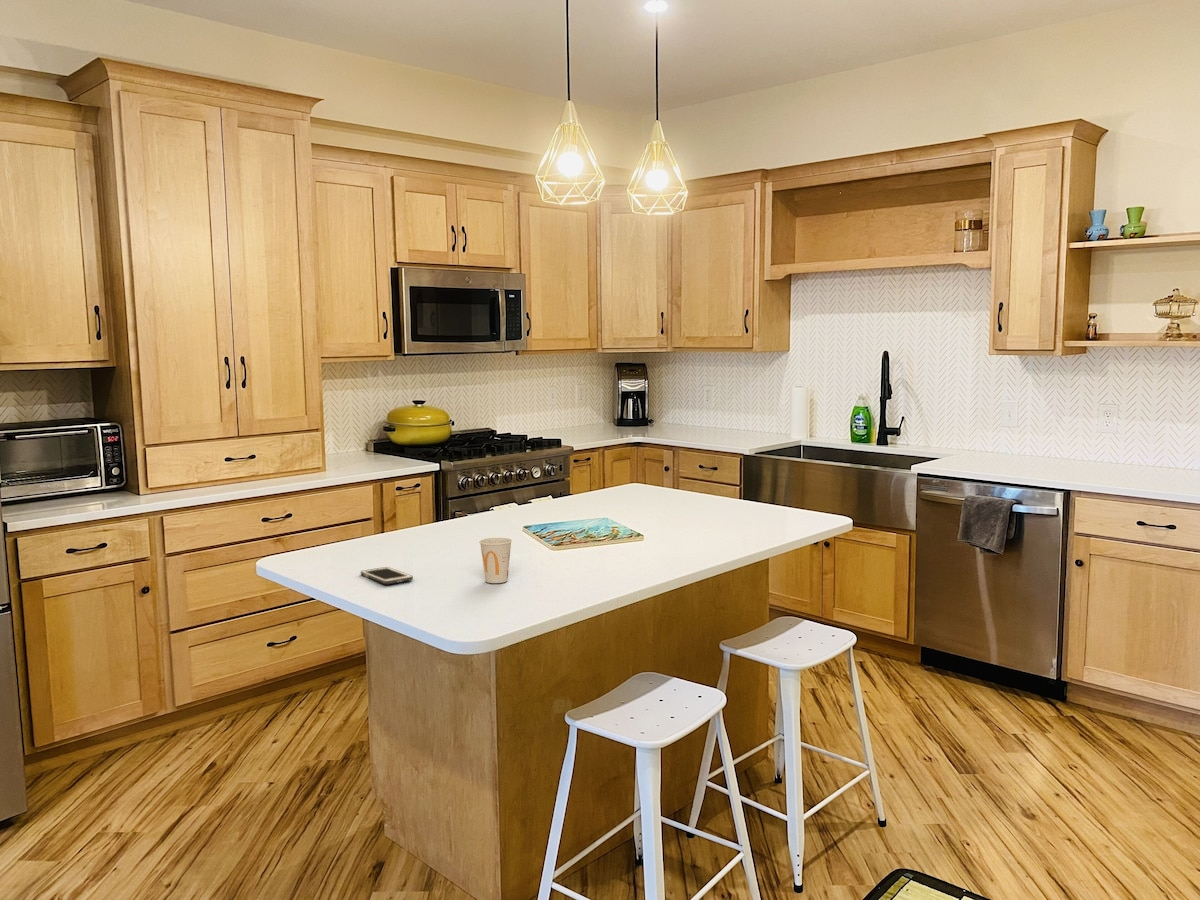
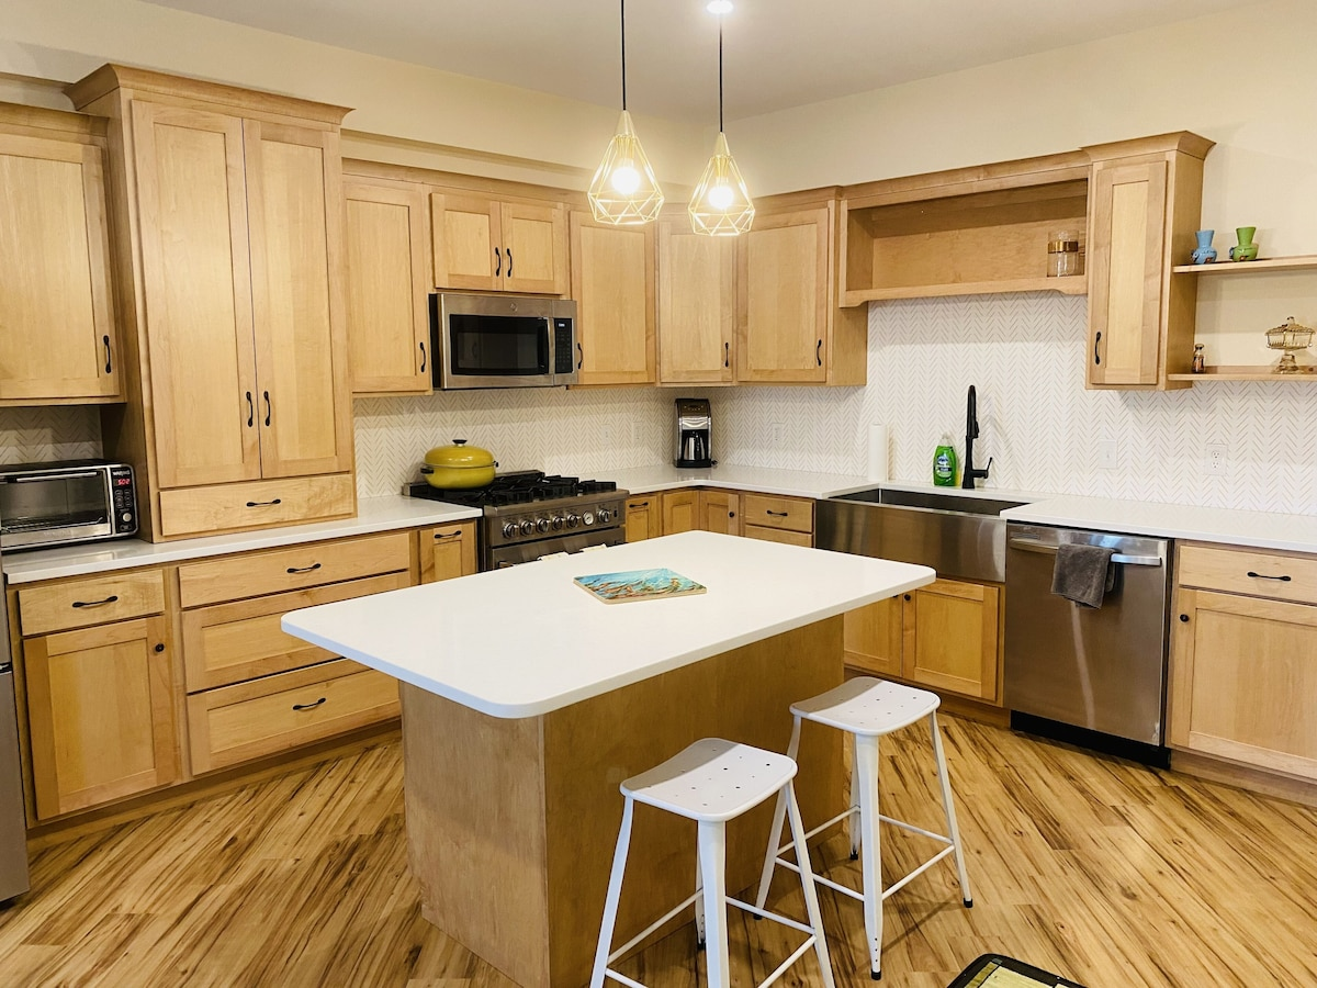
- cup [479,537,513,584]
- cell phone [360,566,414,585]
